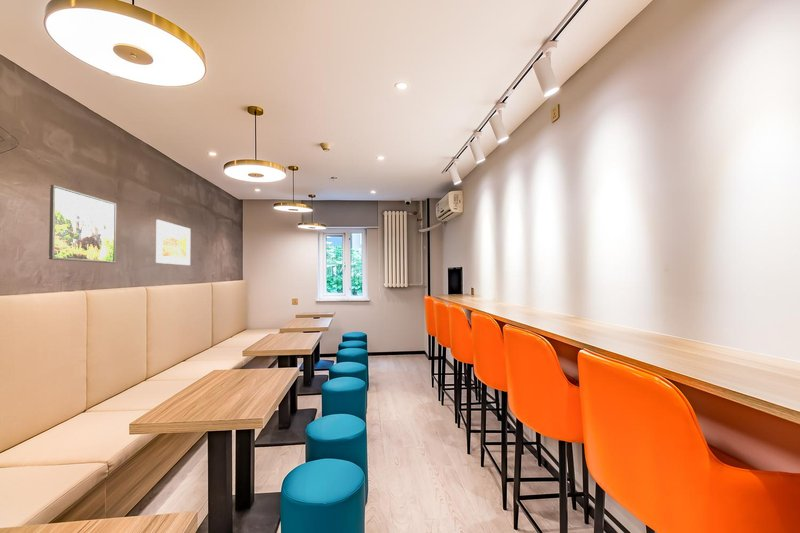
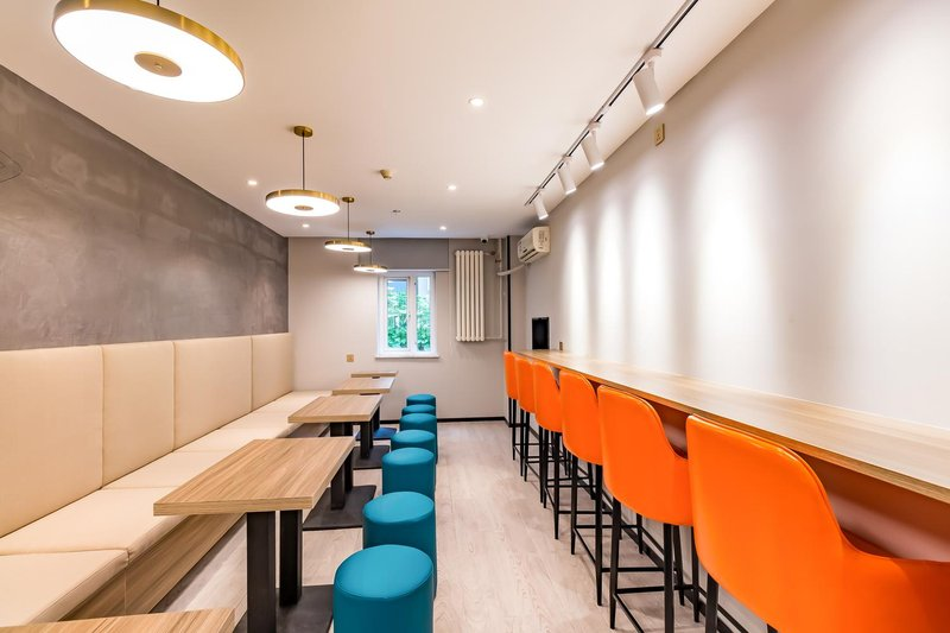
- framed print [48,184,117,264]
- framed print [155,219,191,266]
